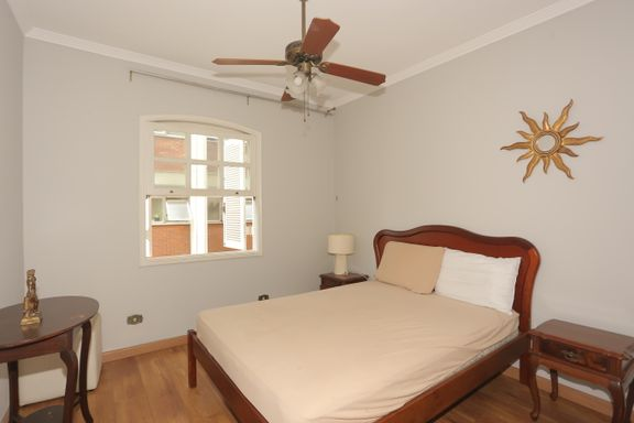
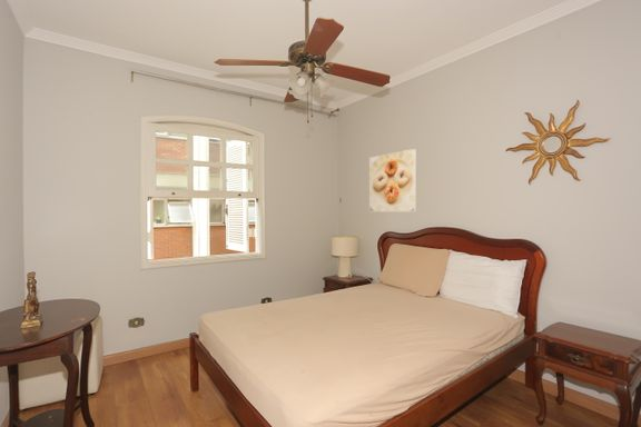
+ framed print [368,148,417,212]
